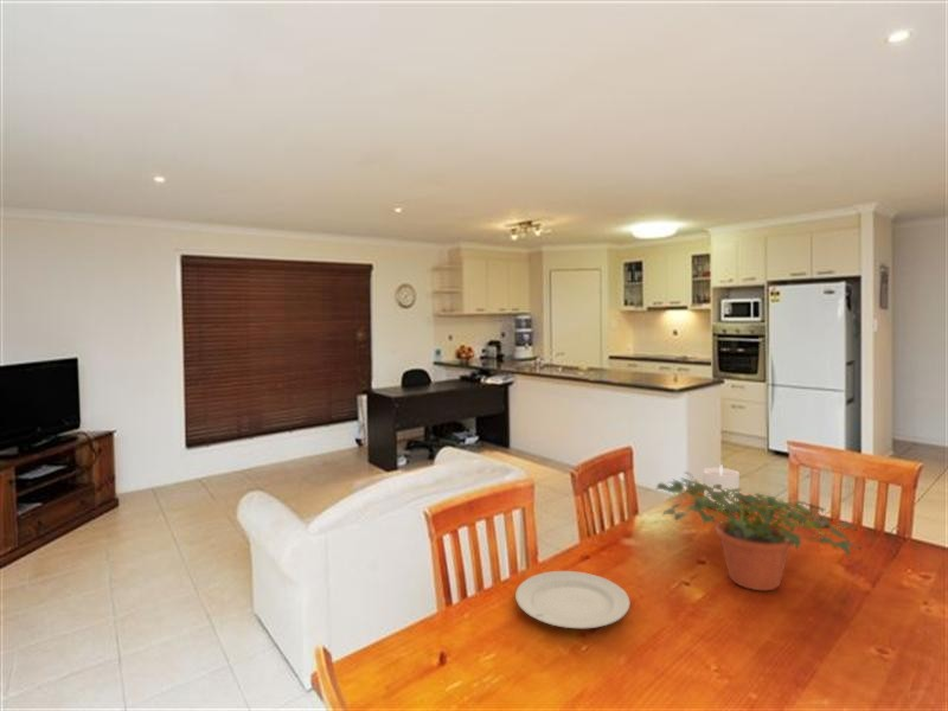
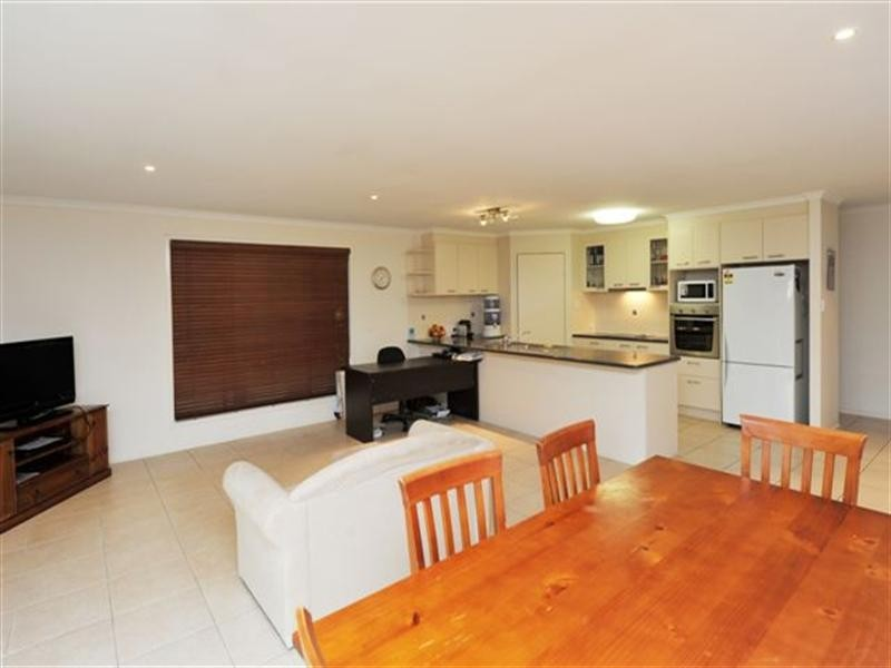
- candle [702,463,741,510]
- chinaware [514,570,632,629]
- potted plant [654,470,863,591]
